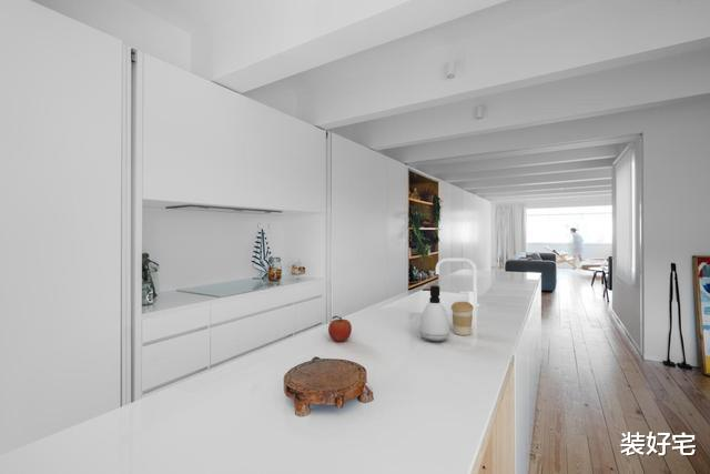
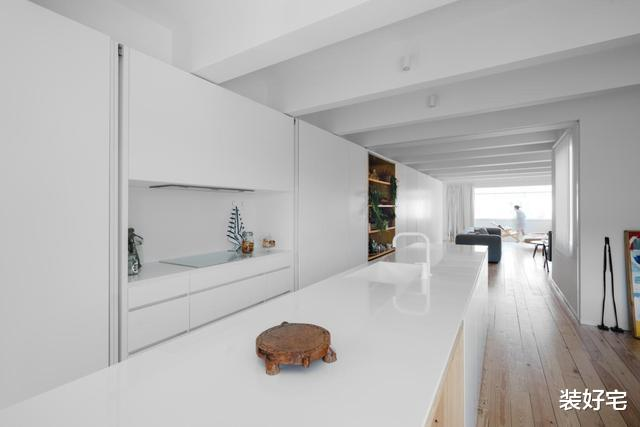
- fruit [327,315,353,343]
- soap dispenser [419,284,450,342]
- coffee cup [450,301,475,336]
